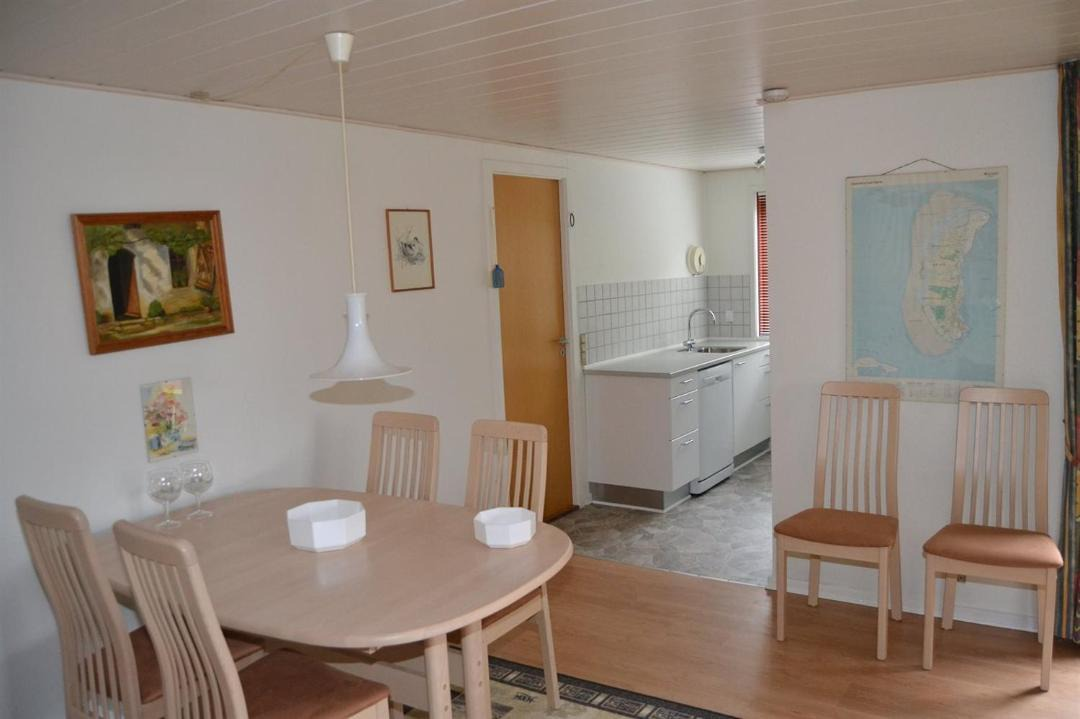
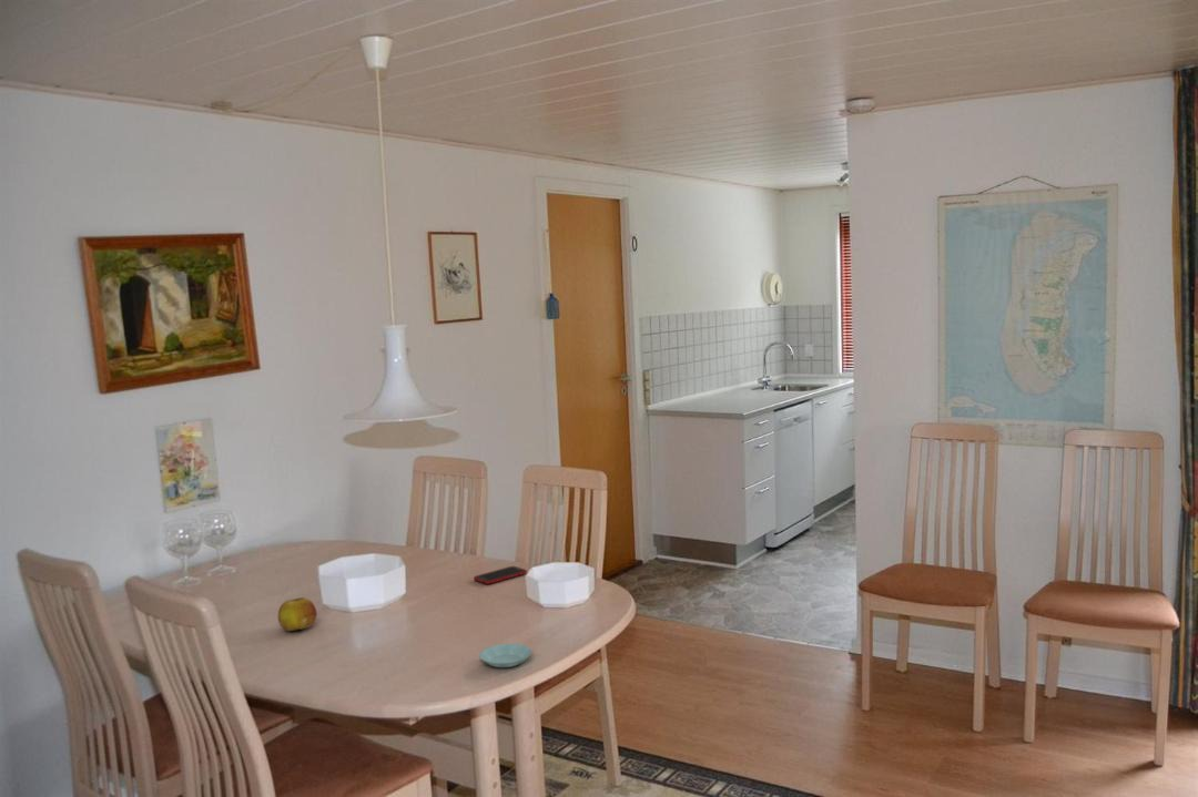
+ saucer [478,643,532,668]
+ cell phone [473,565,528,585]
+ fruit [277,596,318,632]
